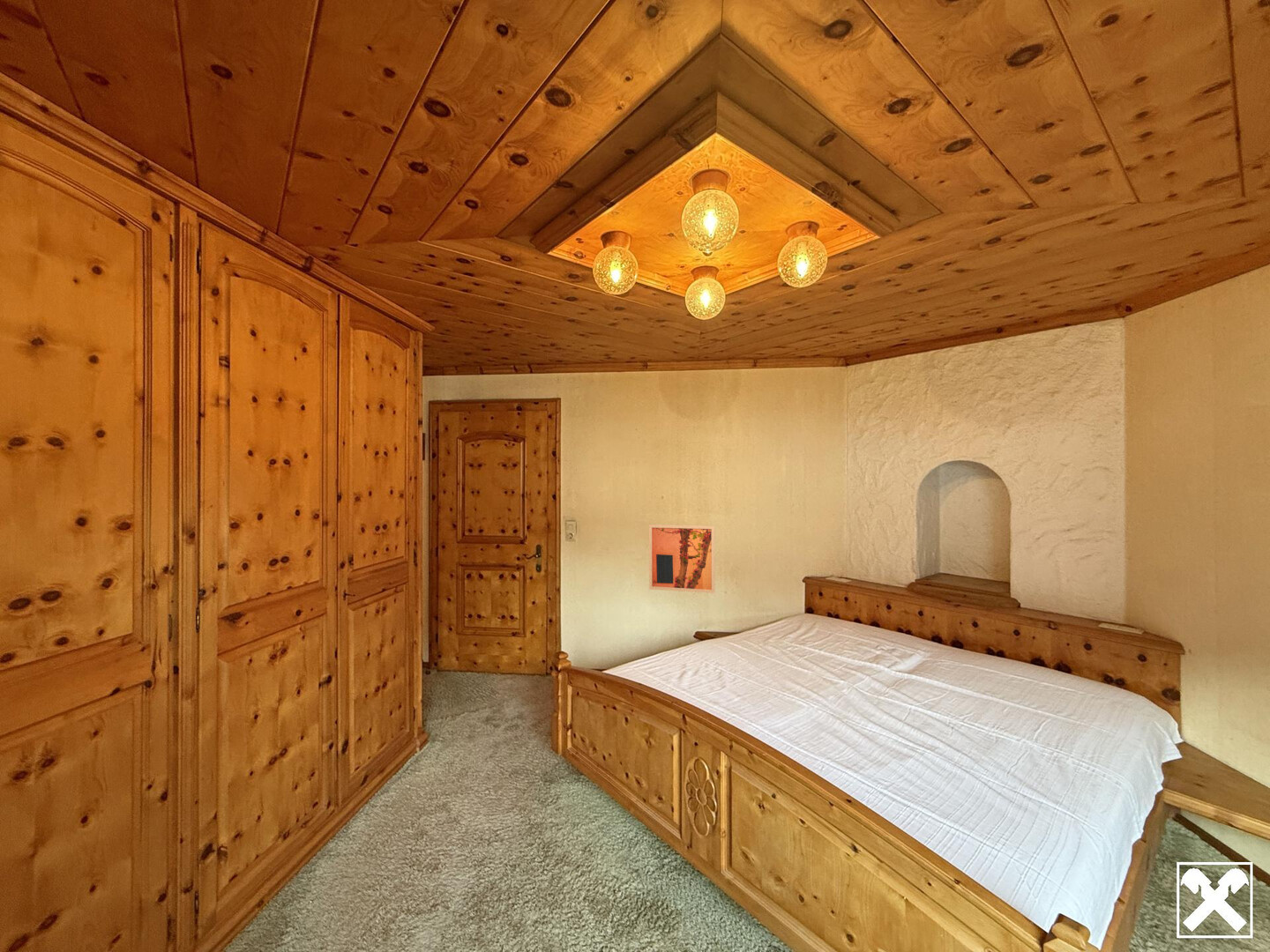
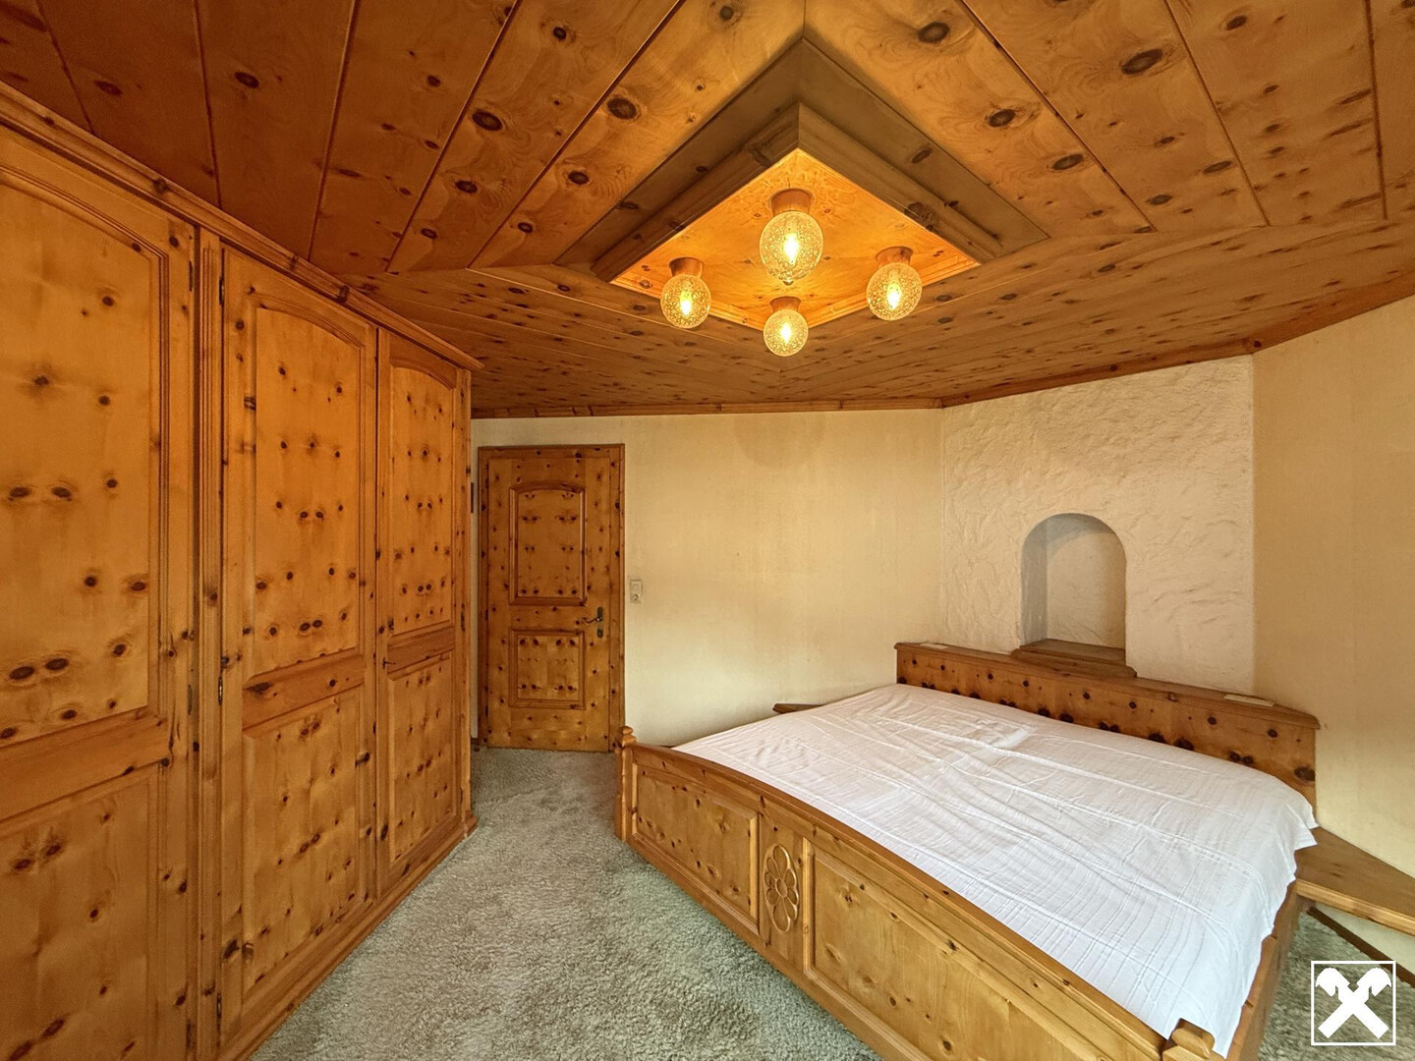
- wall art [648,524,716,594]
